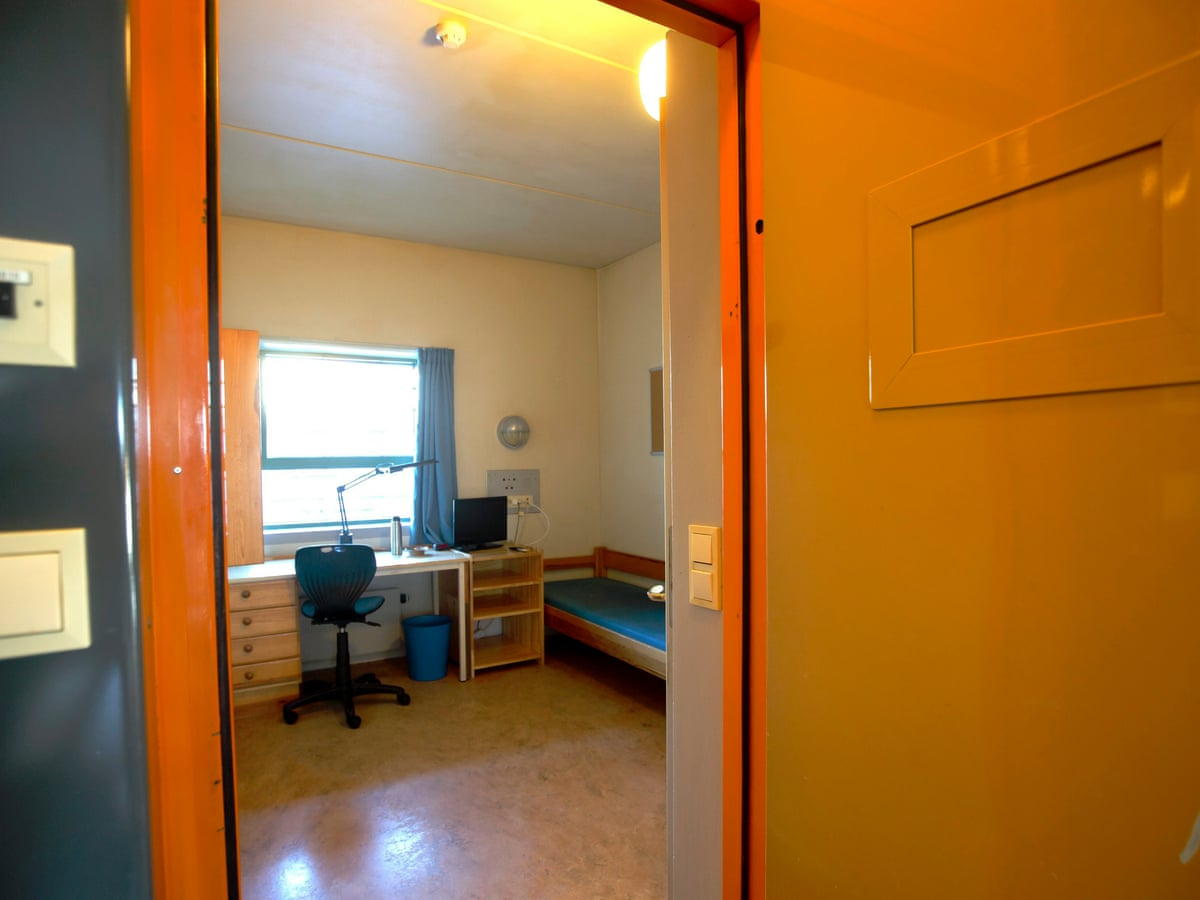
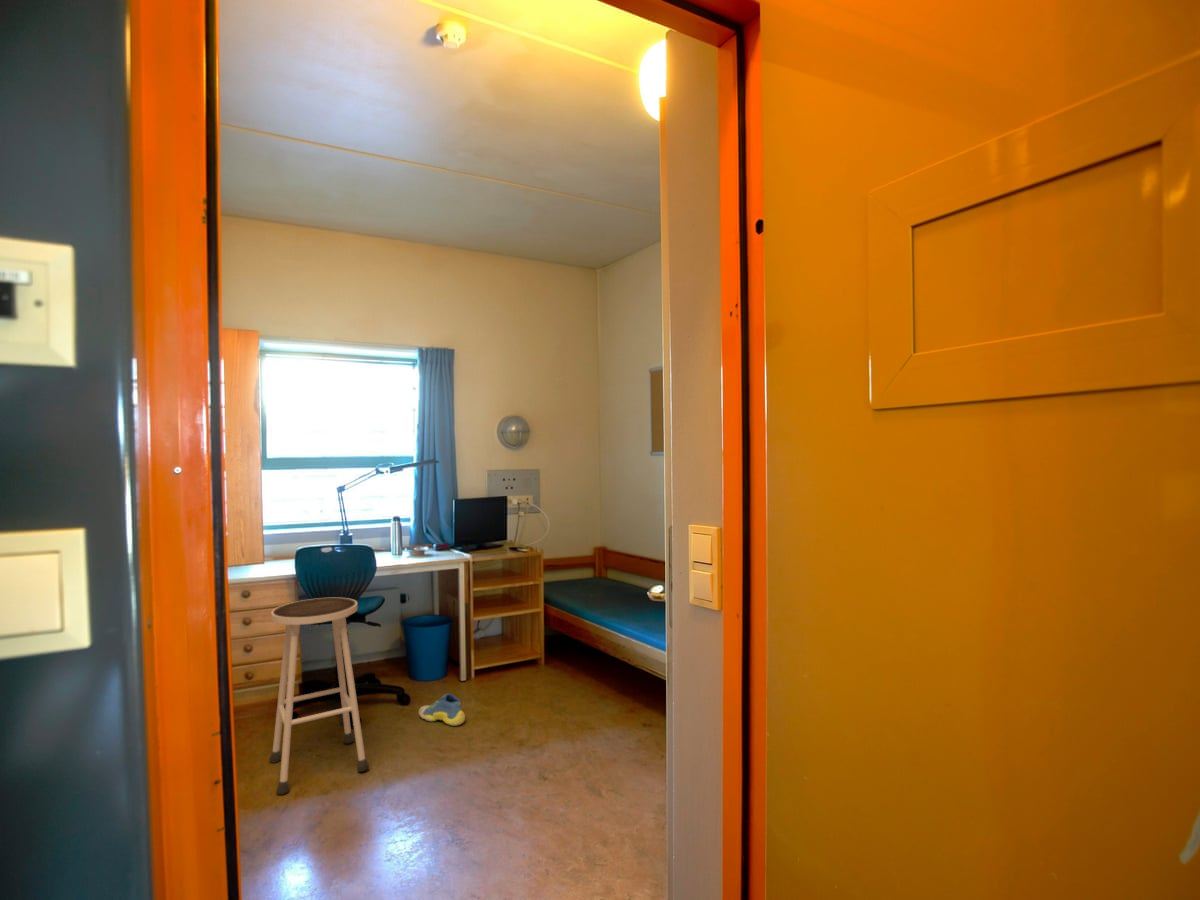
+ stool [268,597,370,796]
+ sneaker [418,692,466,727]
